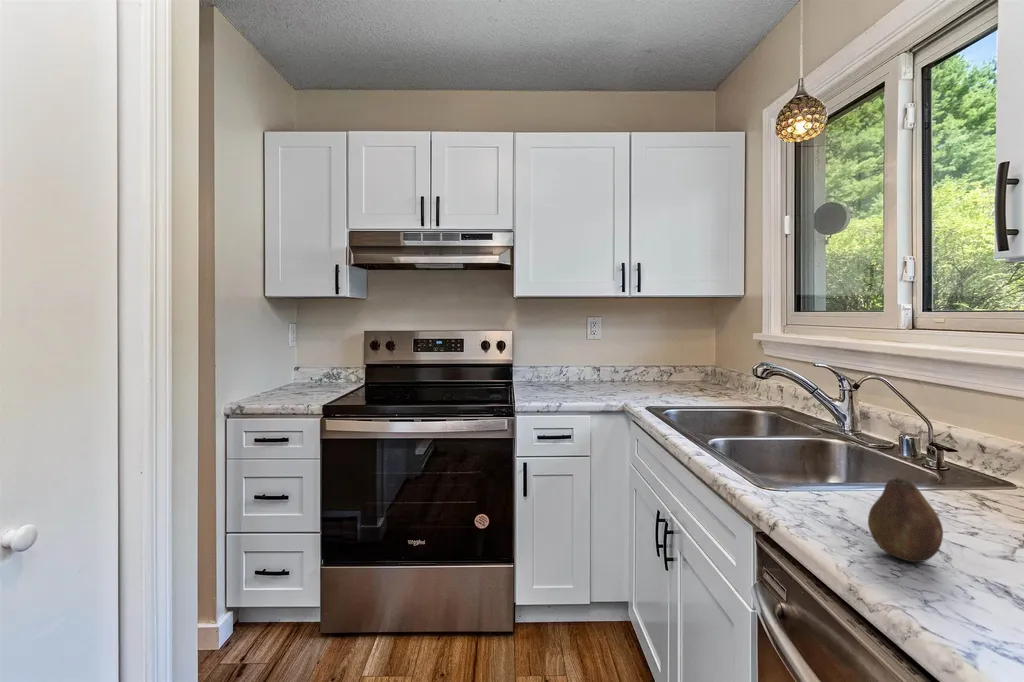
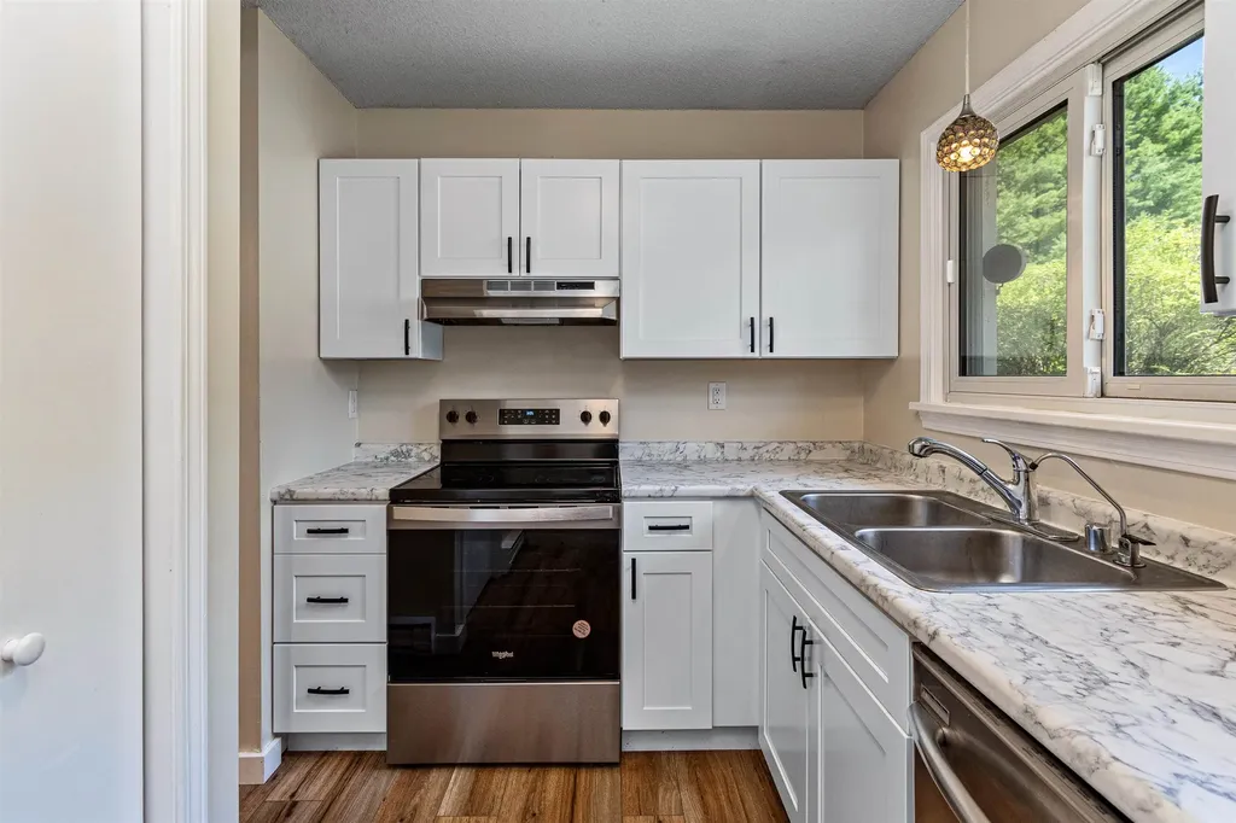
- fruit [867,475,944,563]
